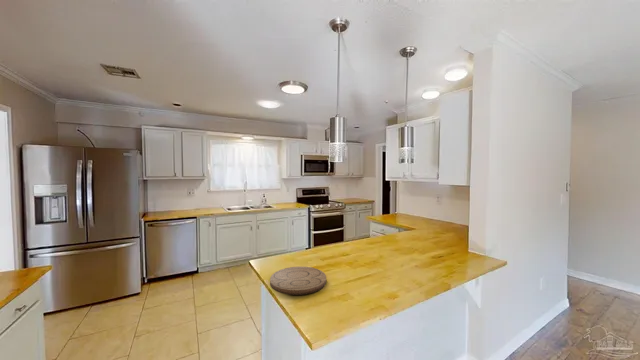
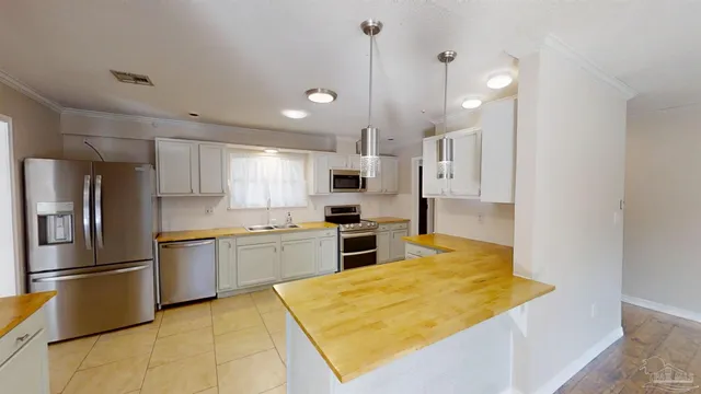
- cutting board [269,266,327,296]
